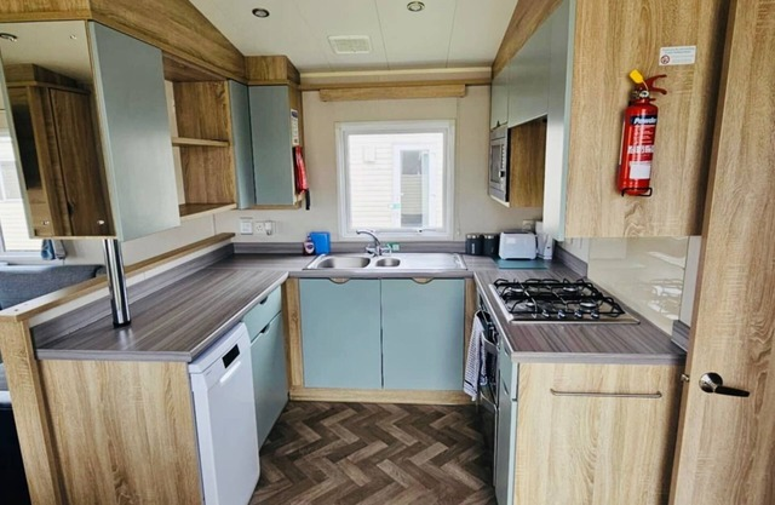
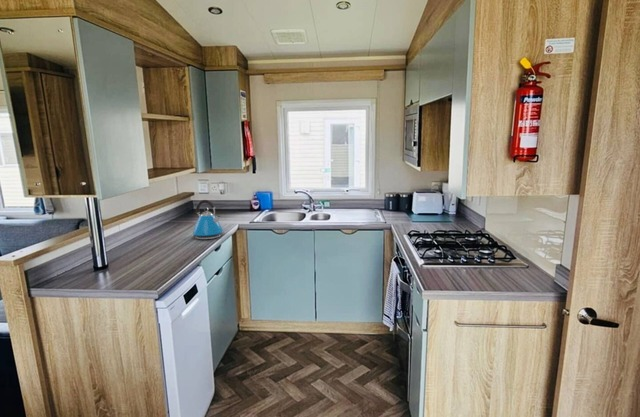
+ kettle [192,199,224,240]
